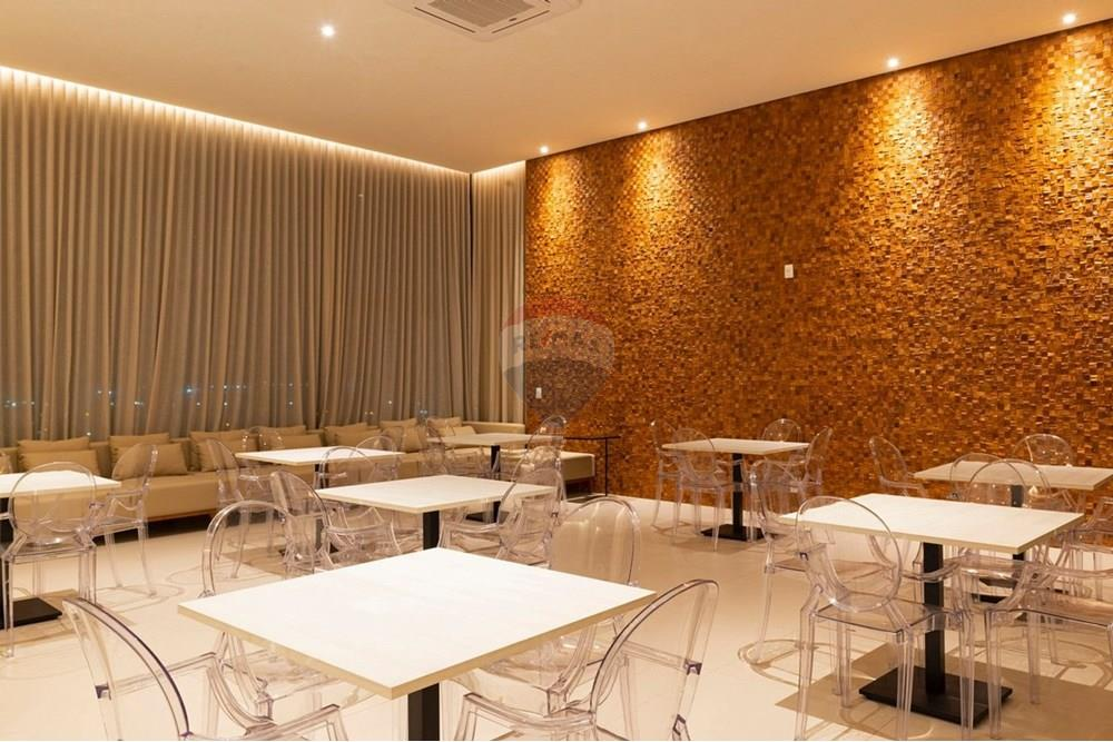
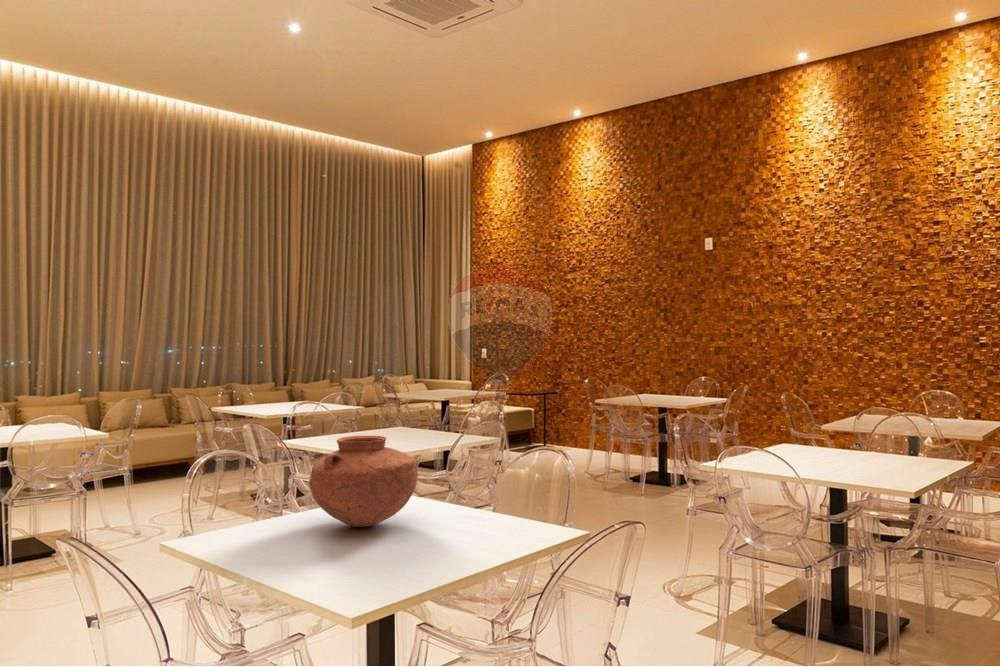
+ vase [308,435,419,528]
